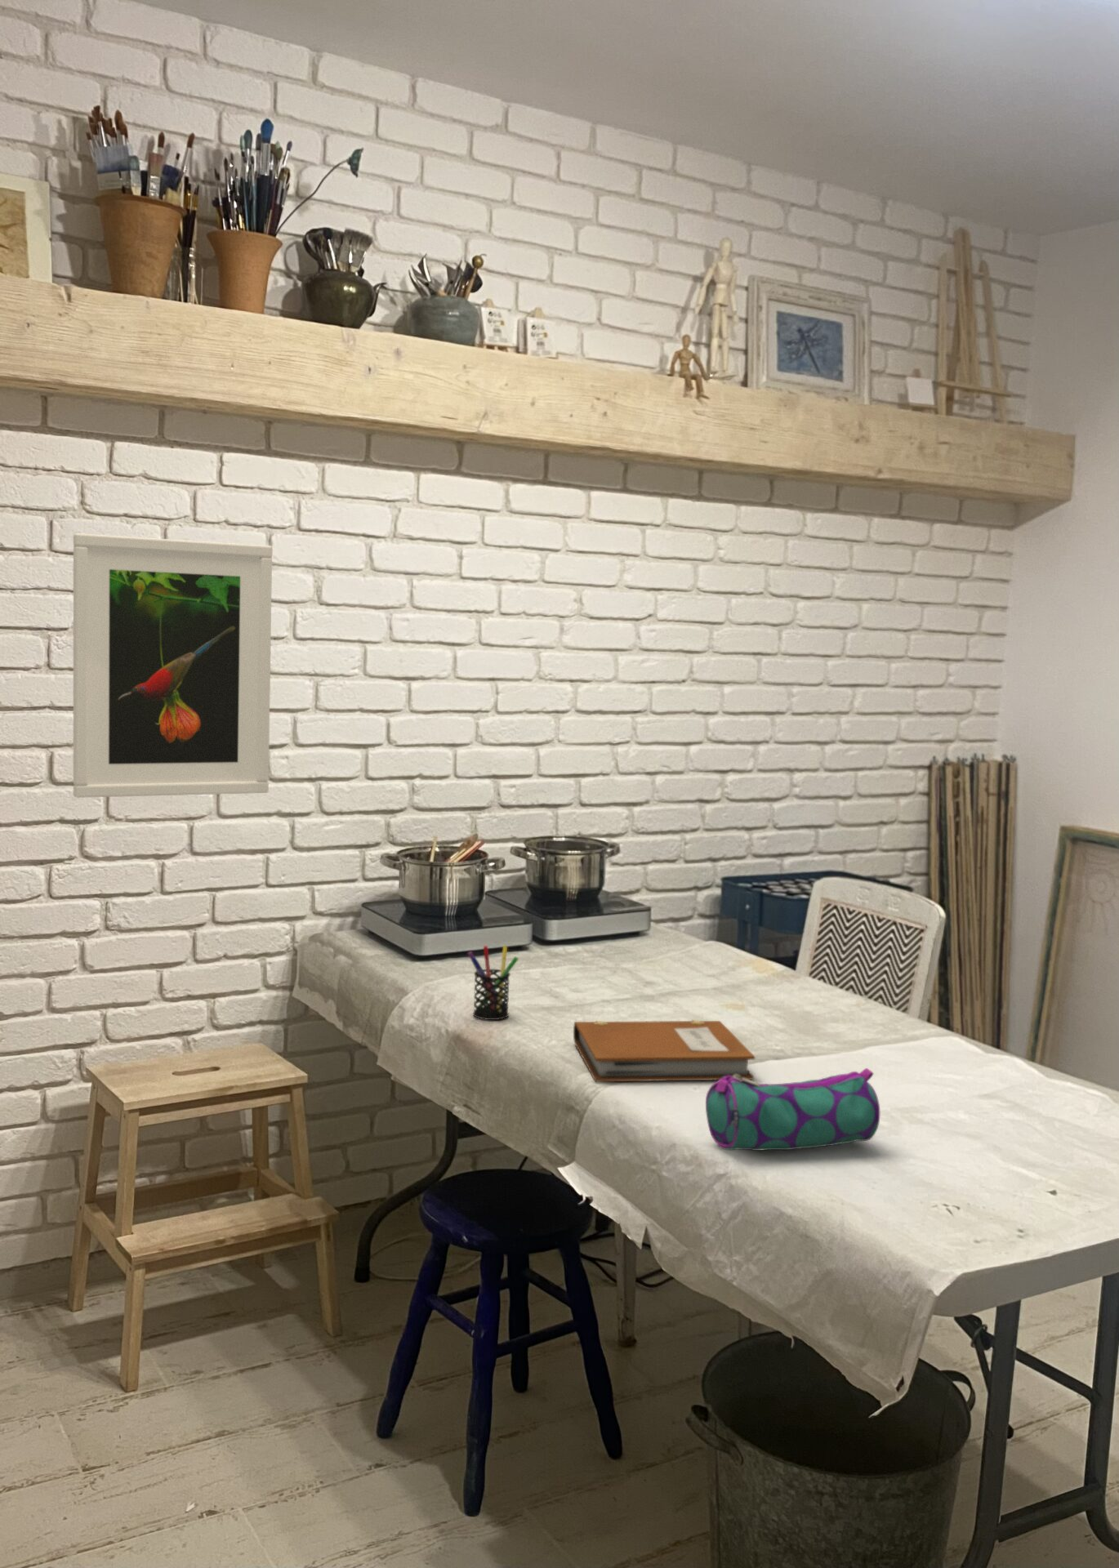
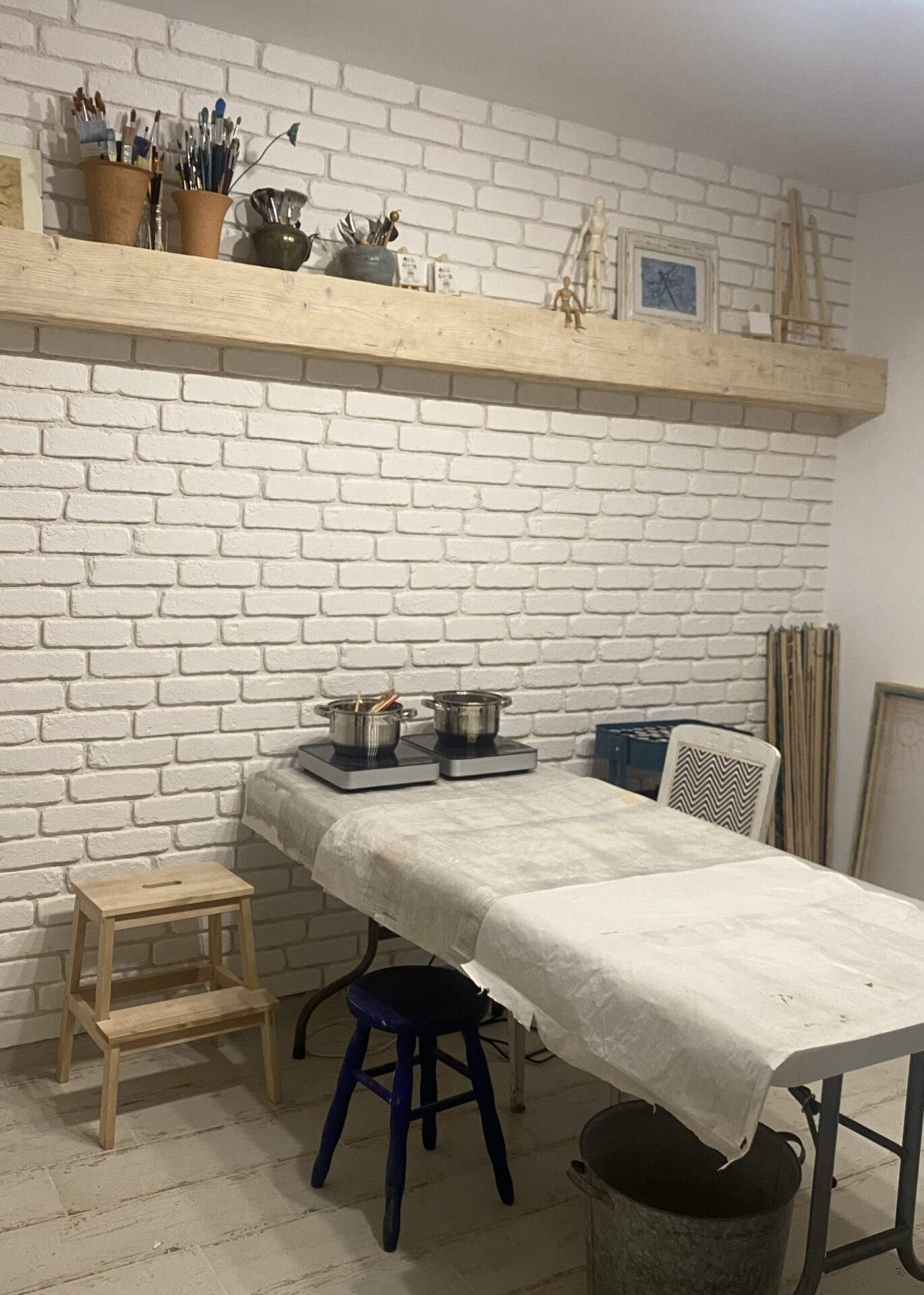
- notebook [573,1020,756,1082]
- pencil case [705,1068,880,1151]
- pen holder [467,944,520,1021]
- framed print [73,533,272,799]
